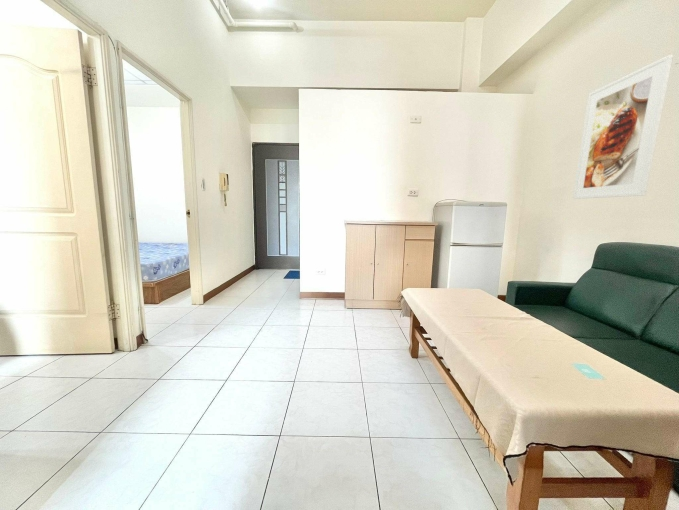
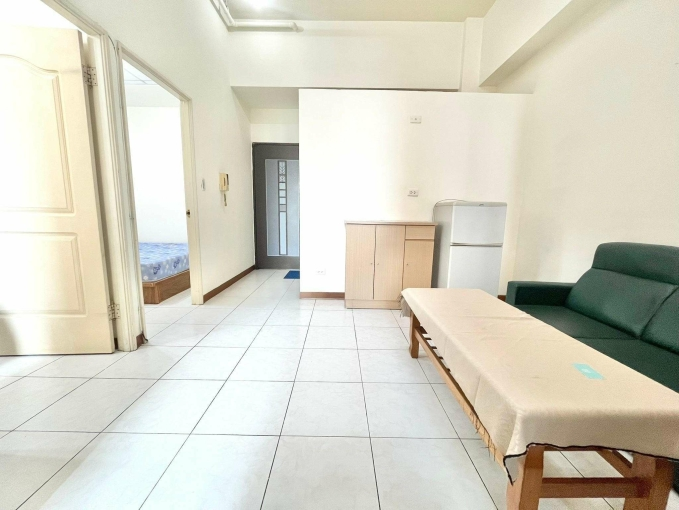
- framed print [572,53,674,200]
